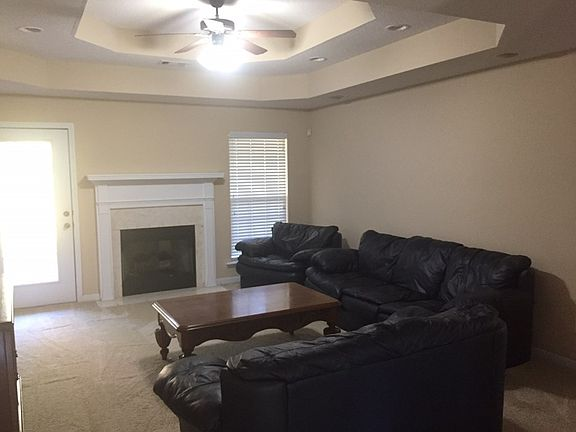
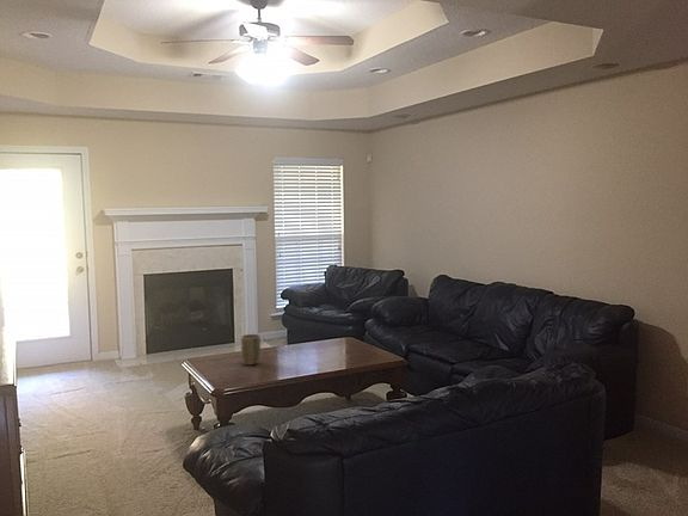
+ plant pot [240,333,262,366]
